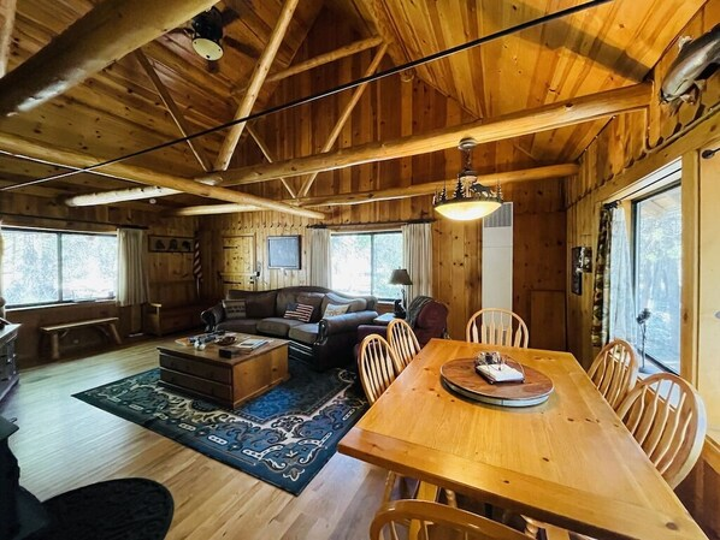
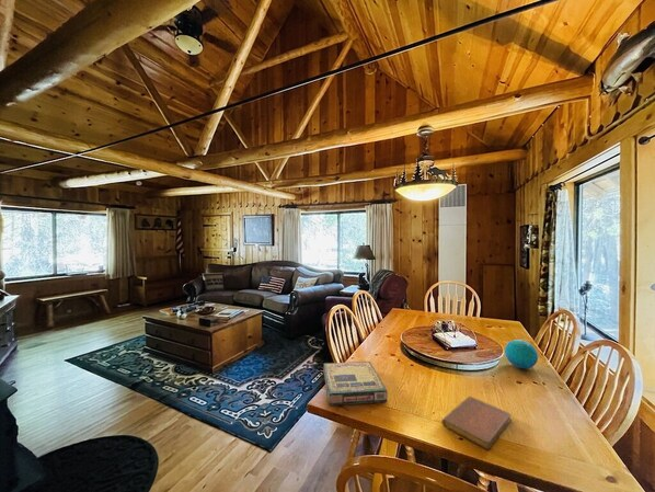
+ decorative orb [504,339,539,369]
+ notebook [440,396,513,450]
+ video game box [322,361,388,407]
